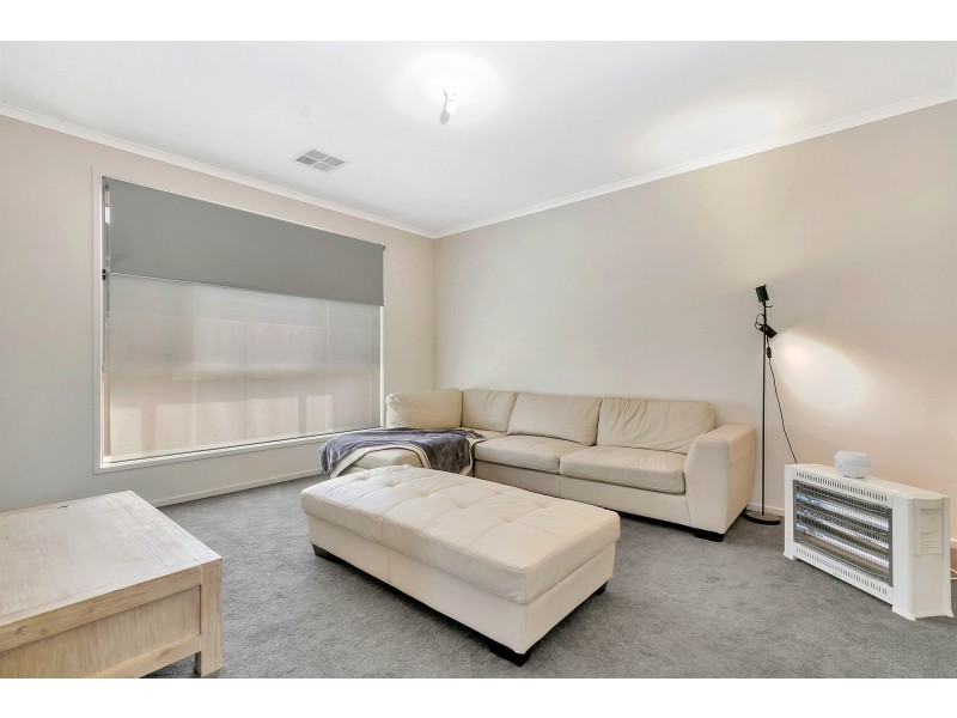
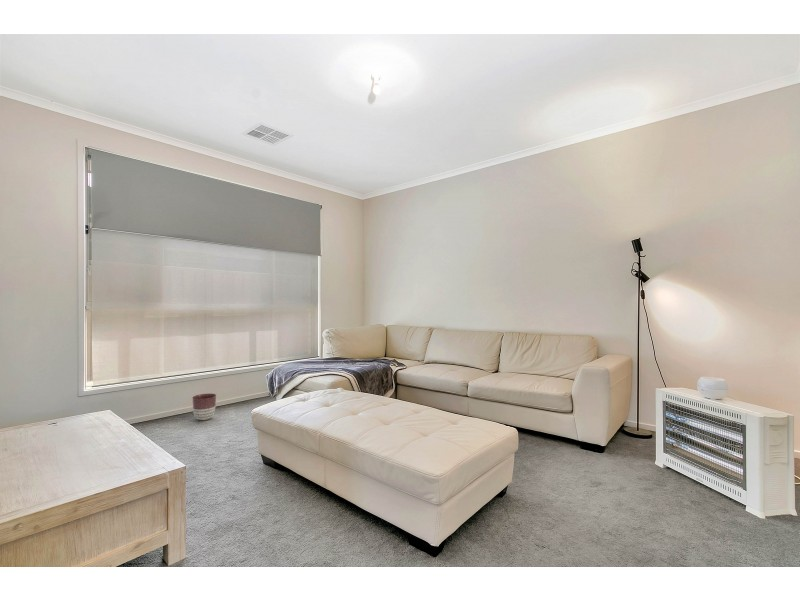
+ planter [191,393,217,421]
